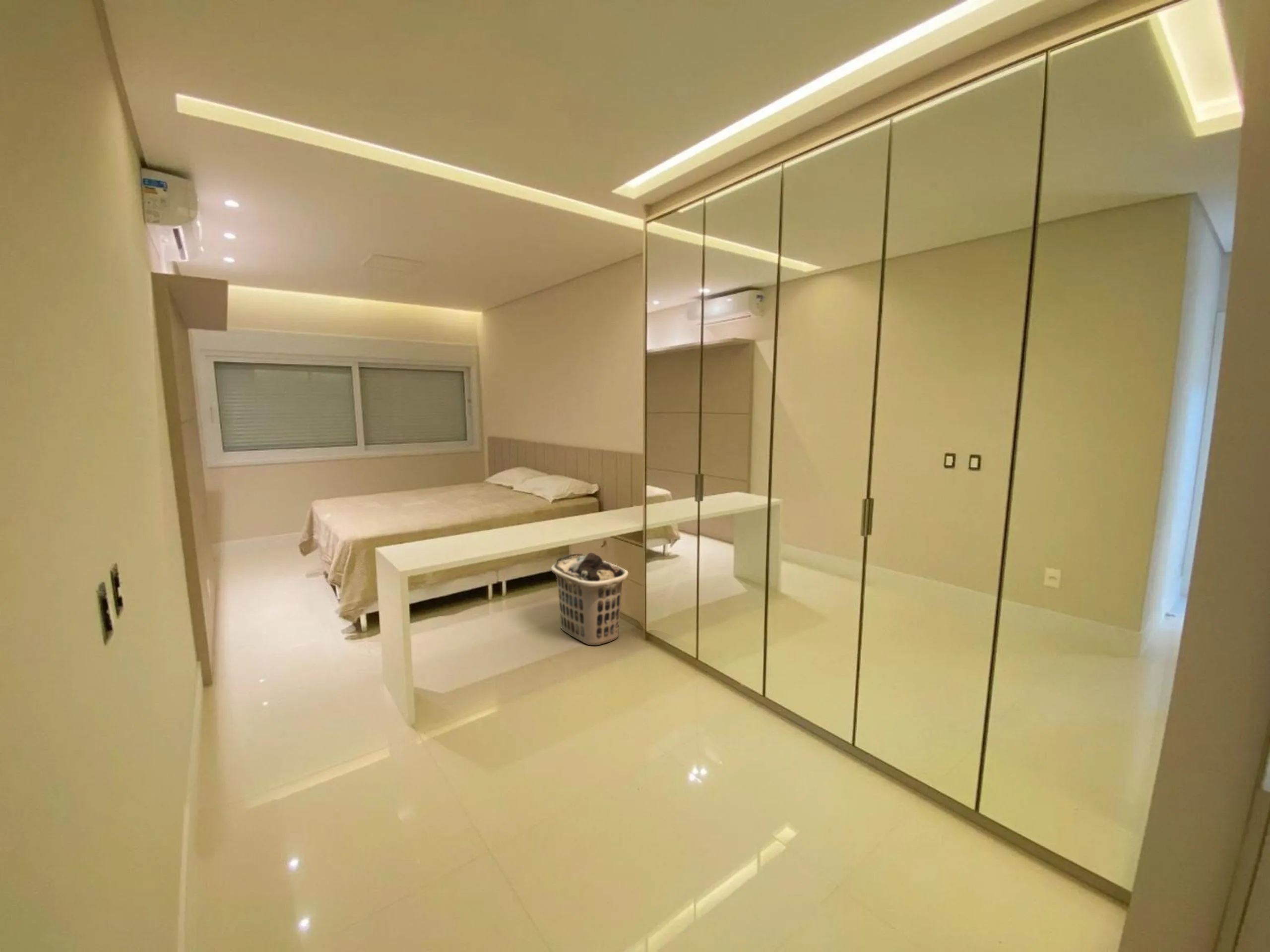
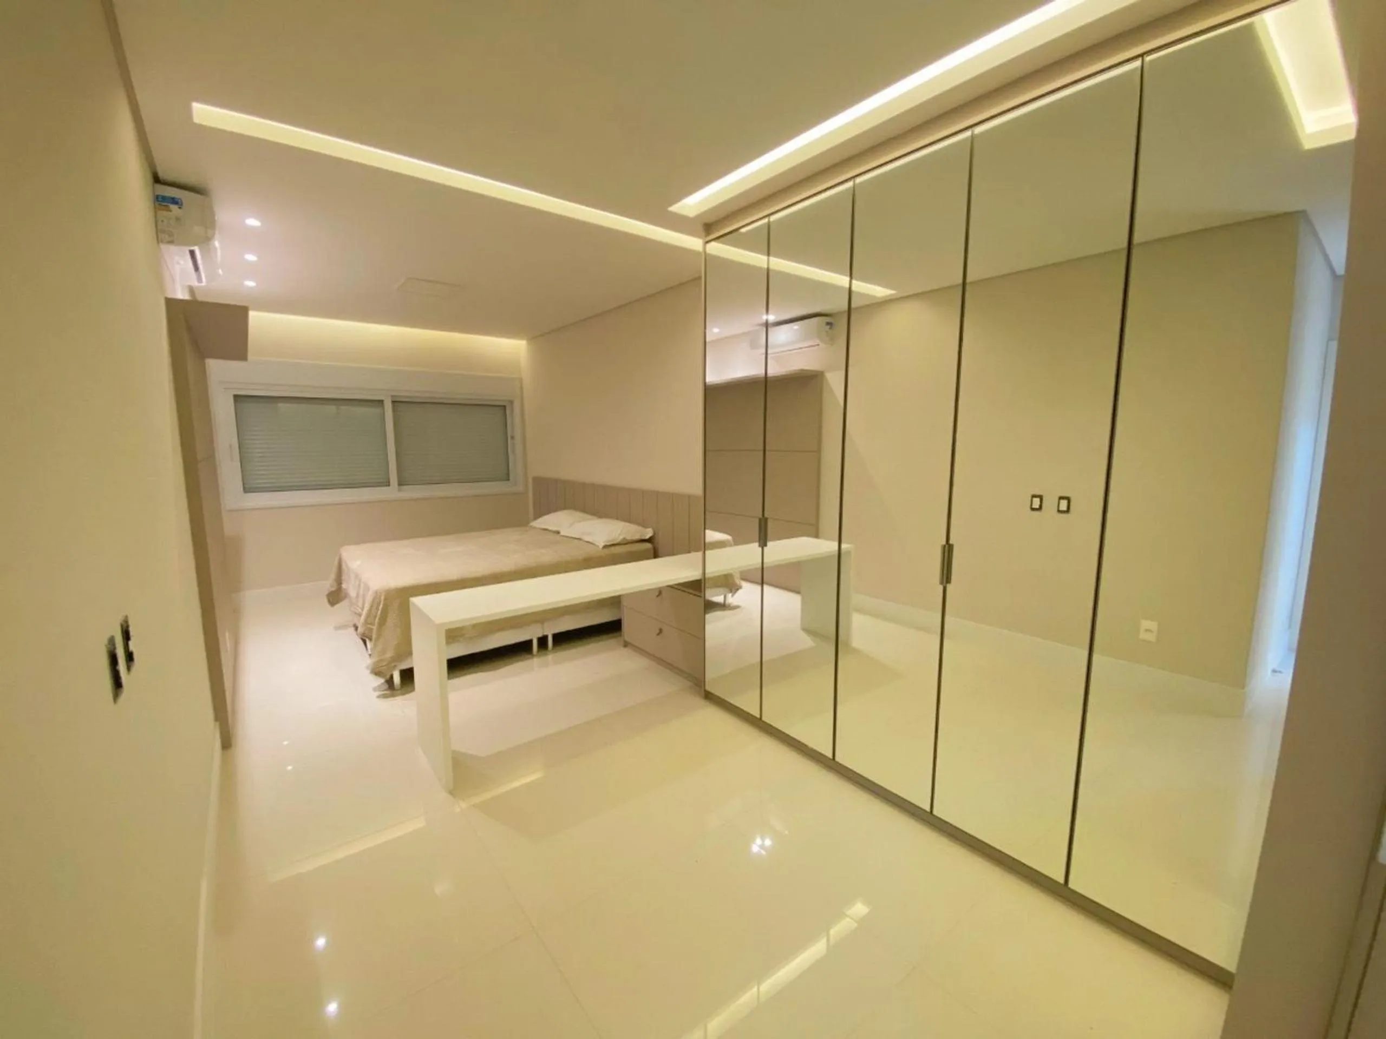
- clothes hamper [551,552,629,646]
